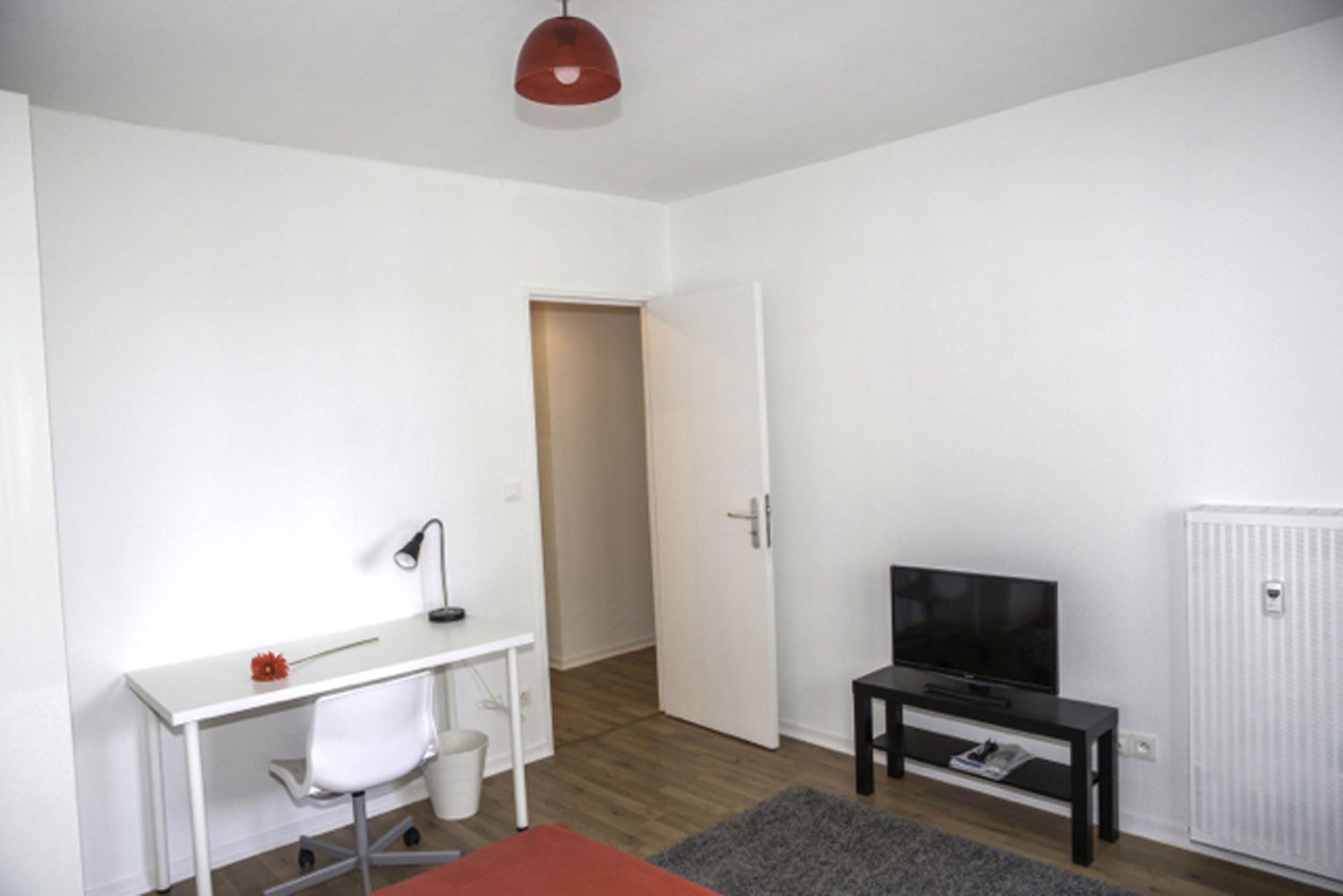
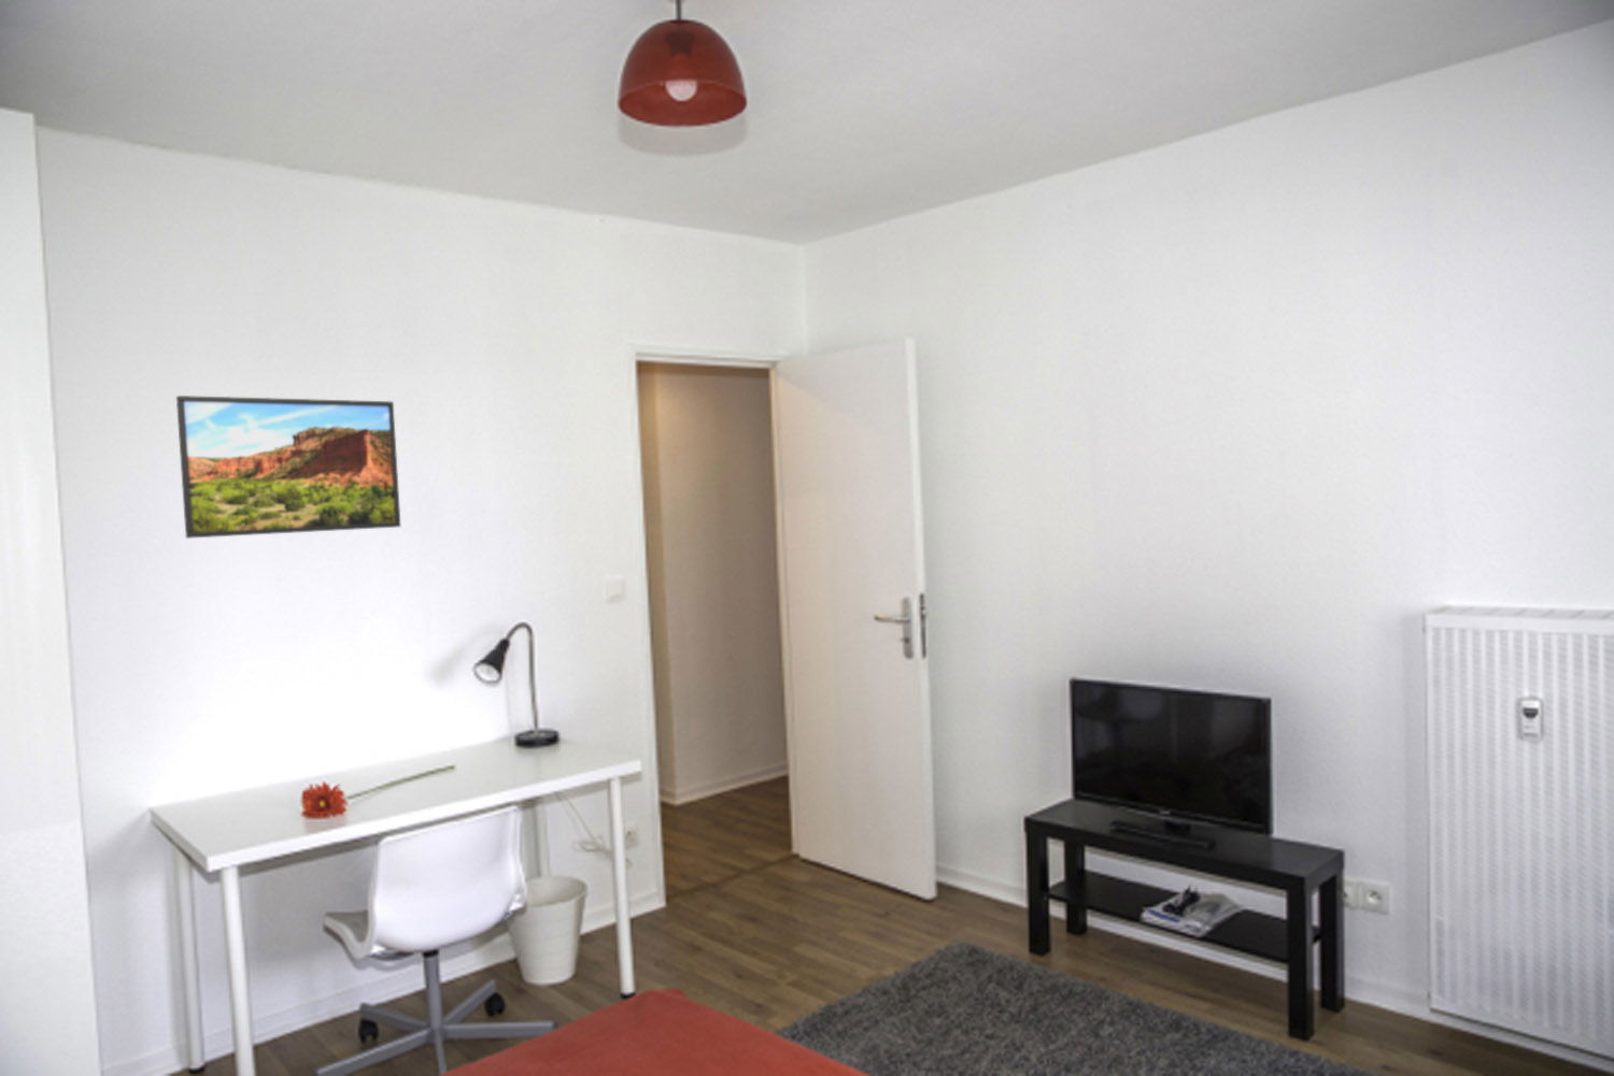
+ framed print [175,395,401,539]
